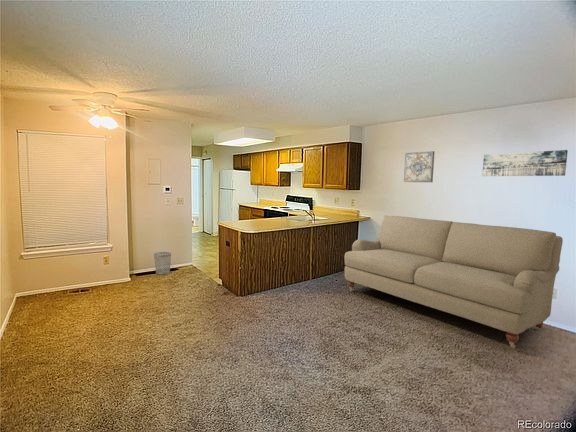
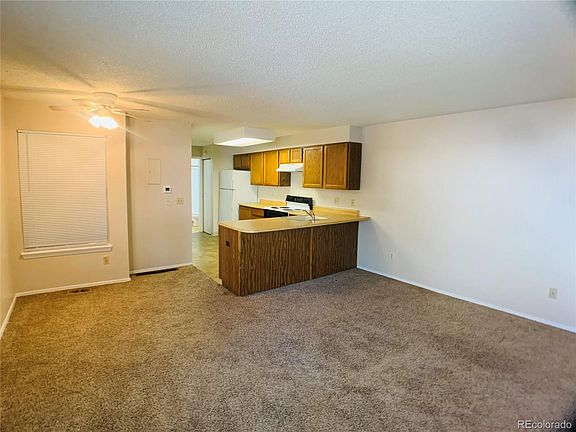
- sofa [343,215,564,350]
- wall art [403,150,436,183]
- wall art [481,149,569,177]
- wastebasket [153,251,172,276]
